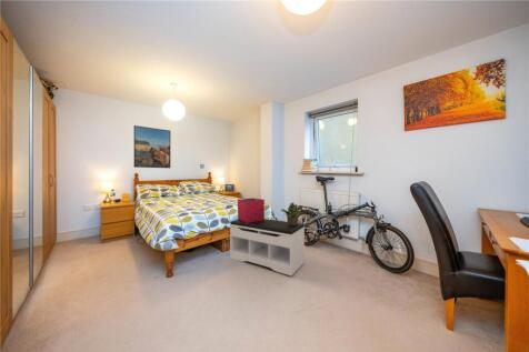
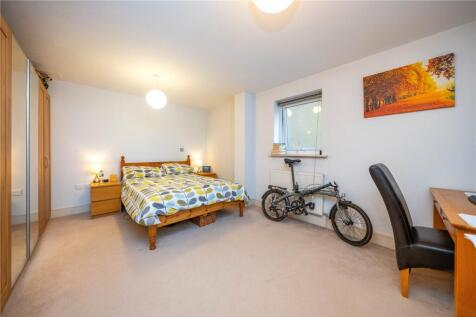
- storage bin [237,198,266,223]
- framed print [133,124,171,169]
- bench [229,218,306,276]
- potted plant [280,201,302,225]
